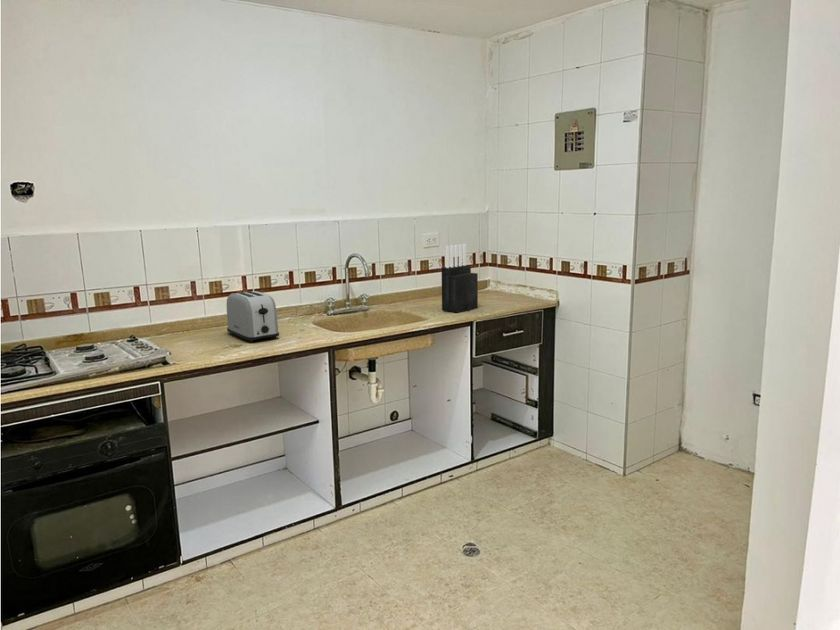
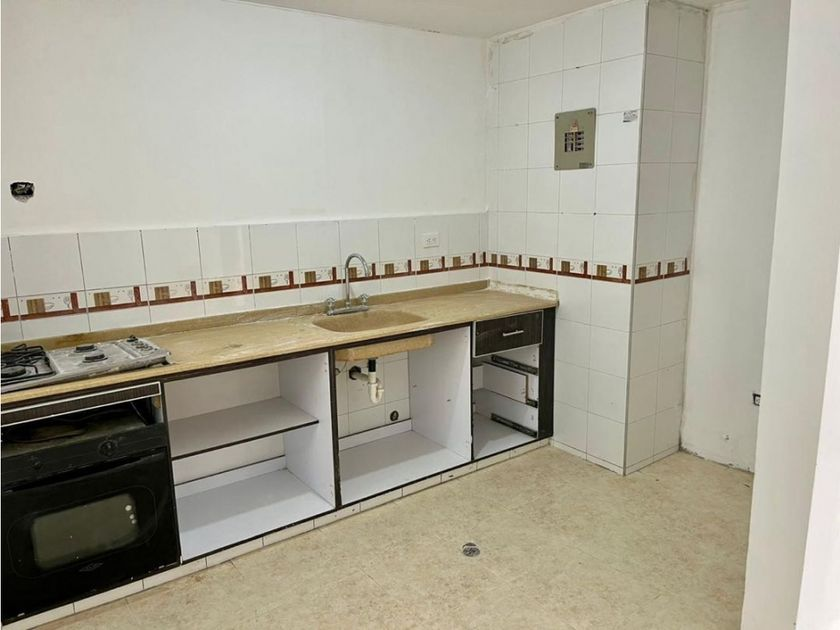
- toaster [226,290,280,343]
- knife block [440,243,479,314]
